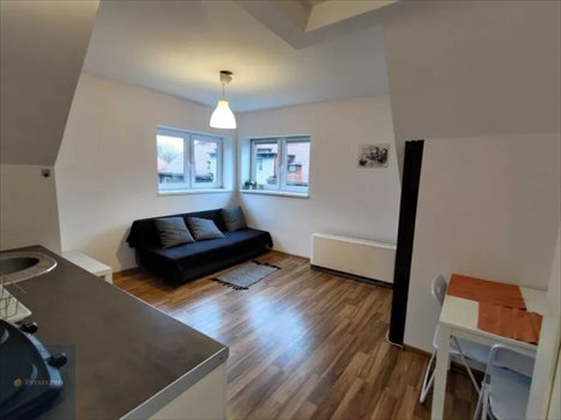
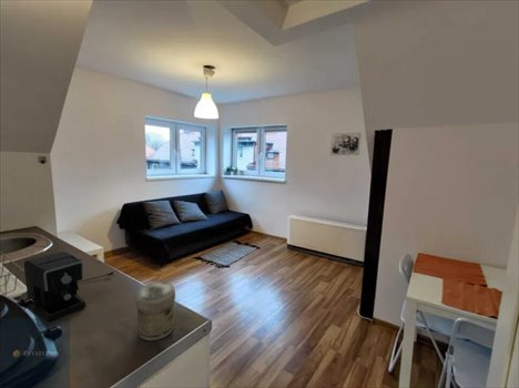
+ coffee maker [23,251,114,324]
+ jar [134,282,176,341]
